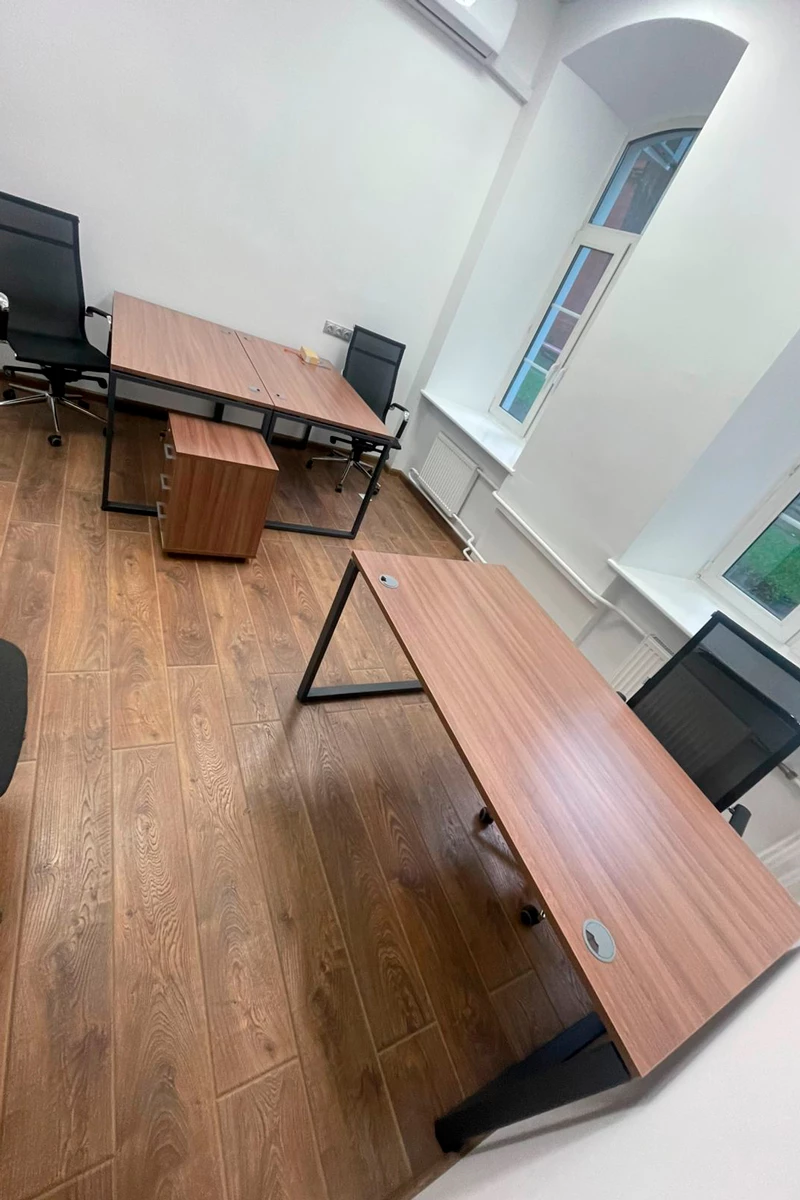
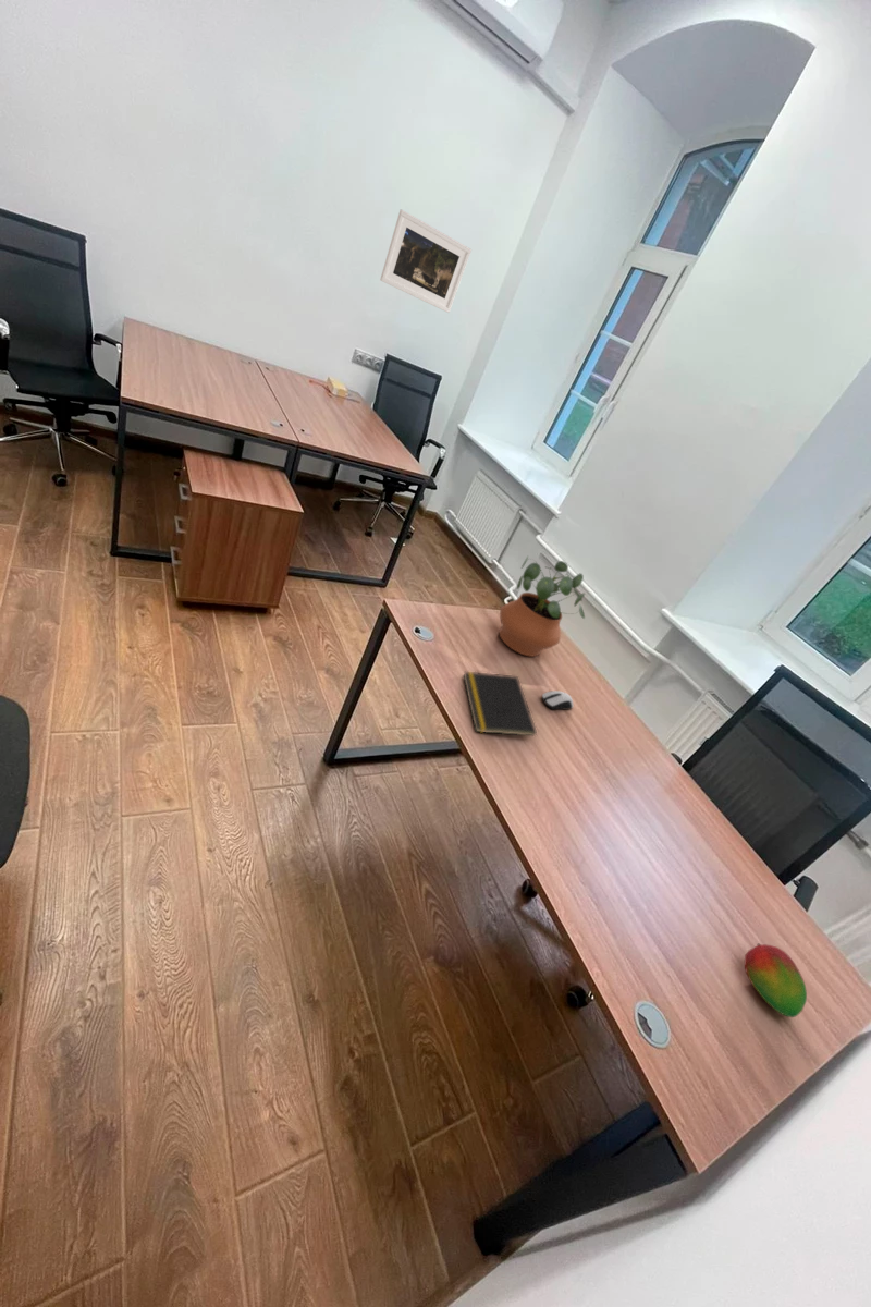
+ fruit [744,943,808,1018]
+ notepad [463,671,538,737]
+ potted plant [499,555,586,658]
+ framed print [379,209,473,314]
+ computer mouse [541,689,574,711]
